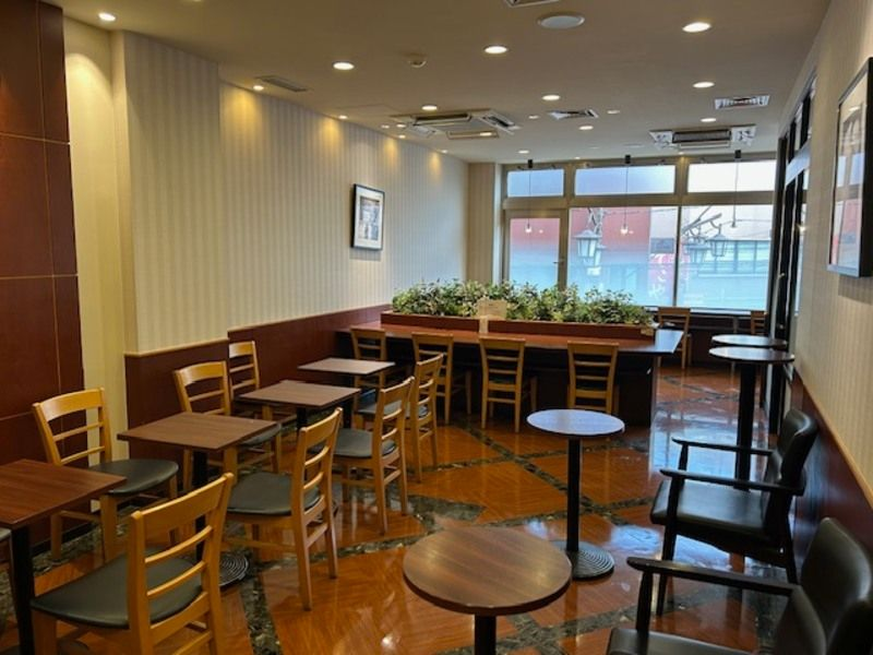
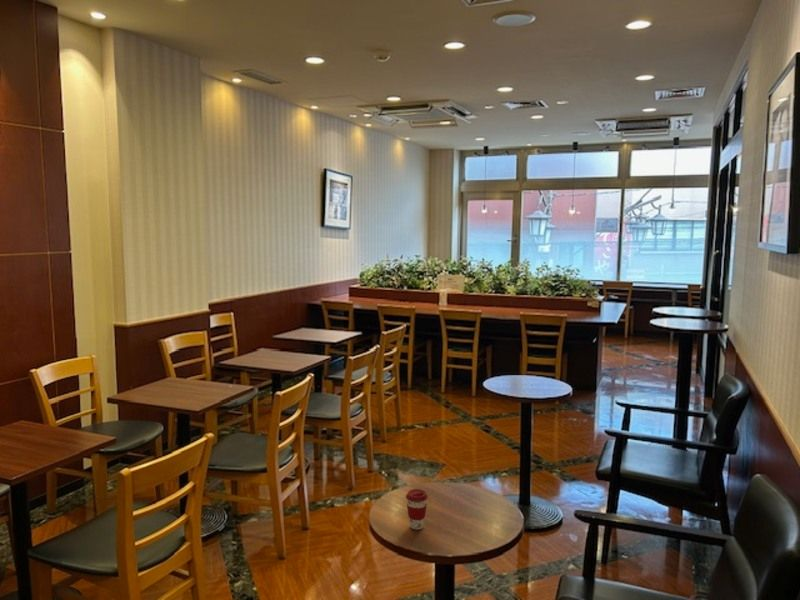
+ coffee cup [405,488,429,531]
